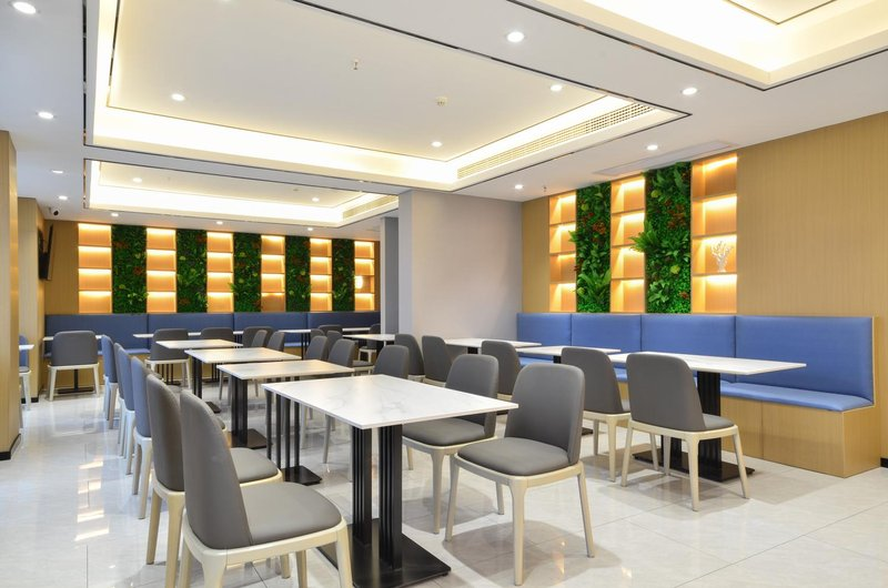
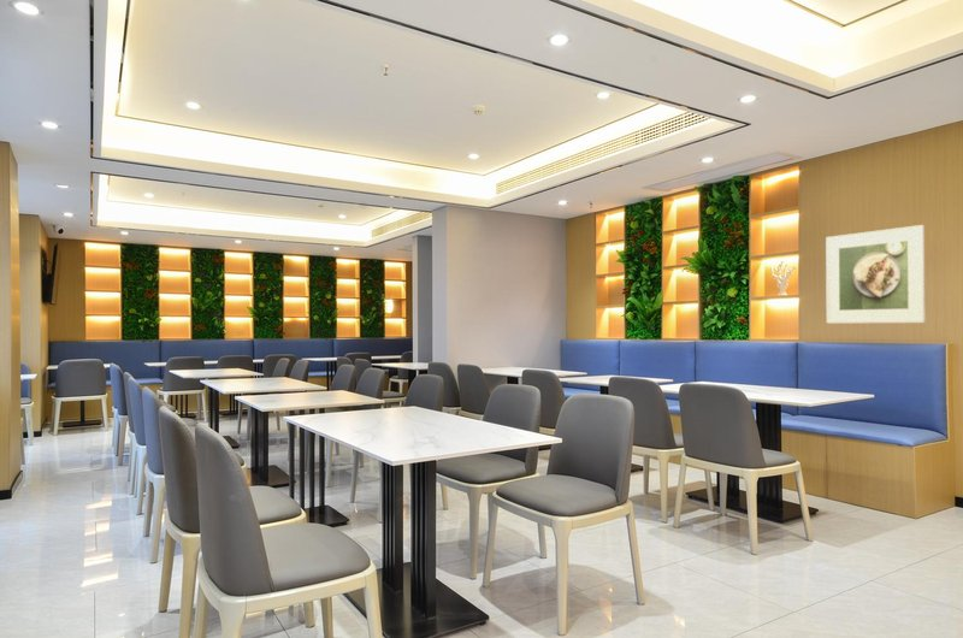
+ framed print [825,224,927,324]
